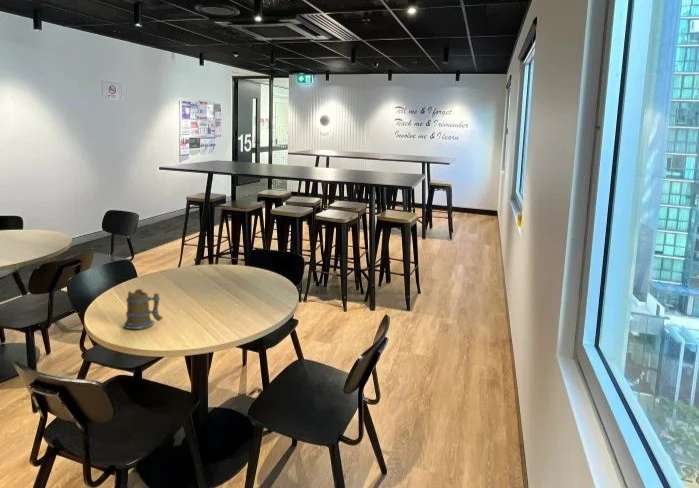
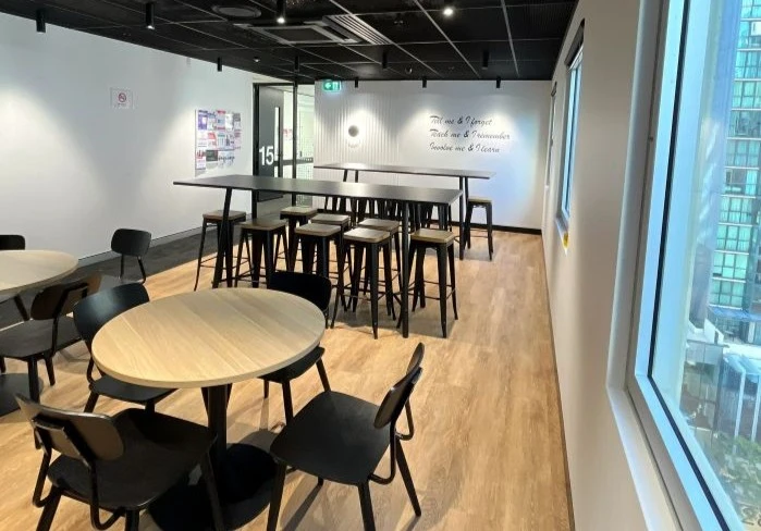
- mug [123,288,164,330]
